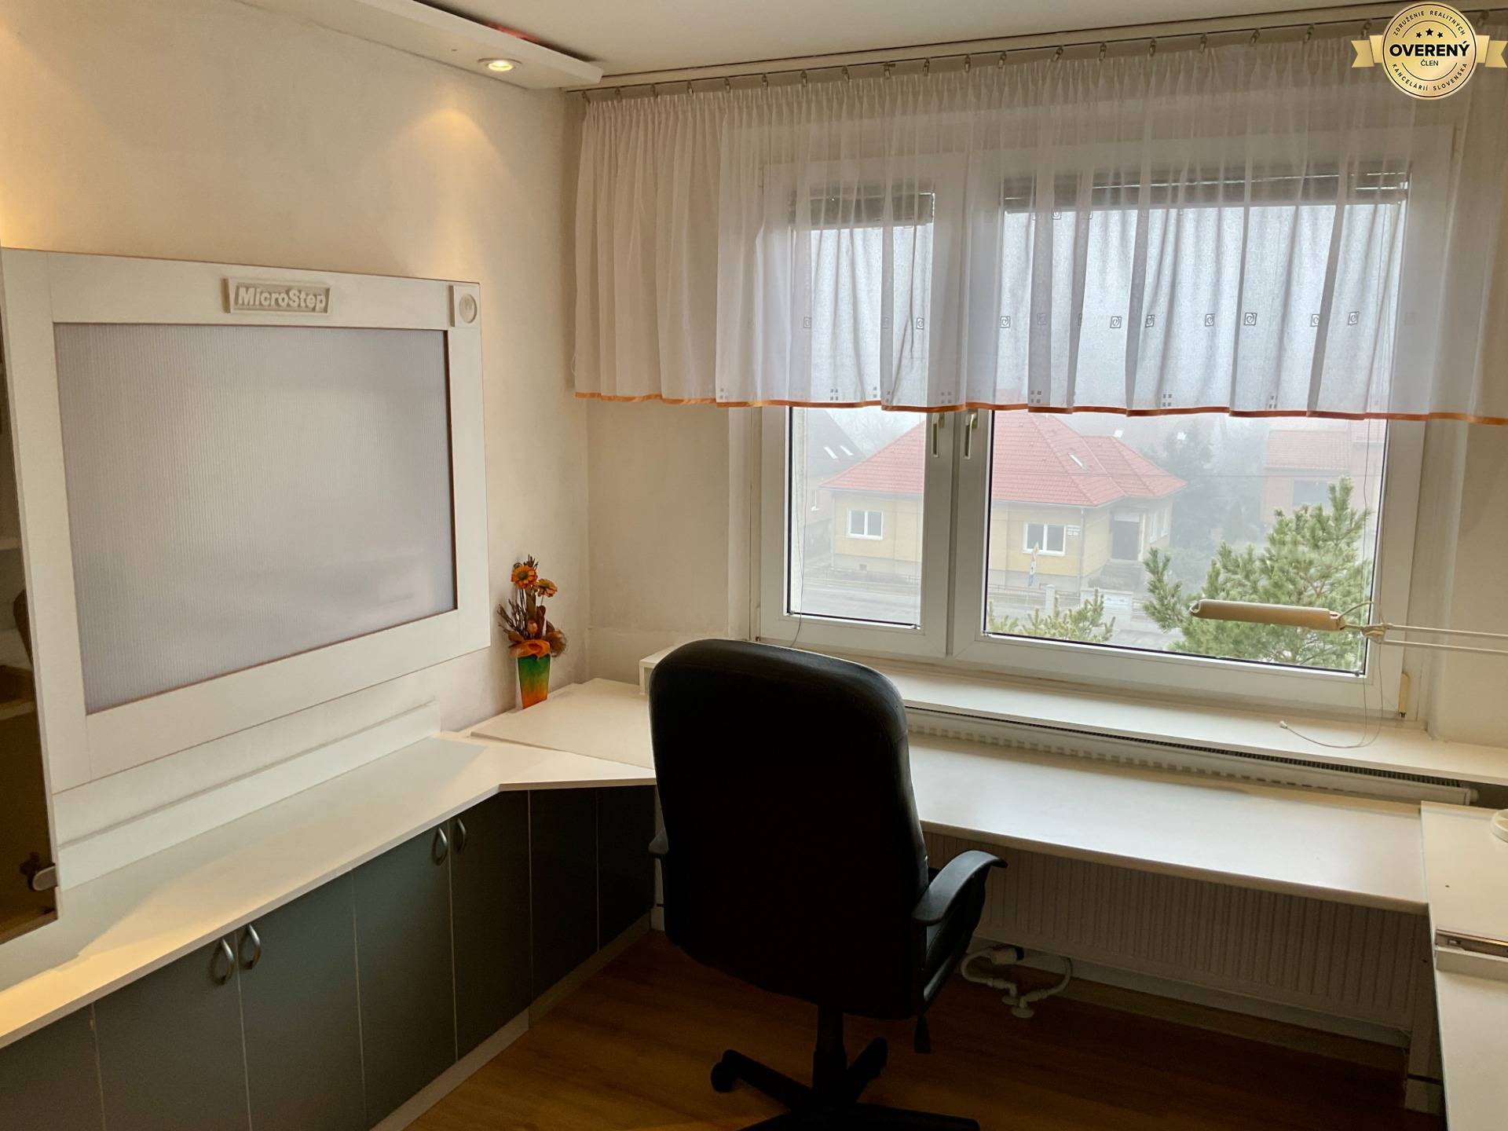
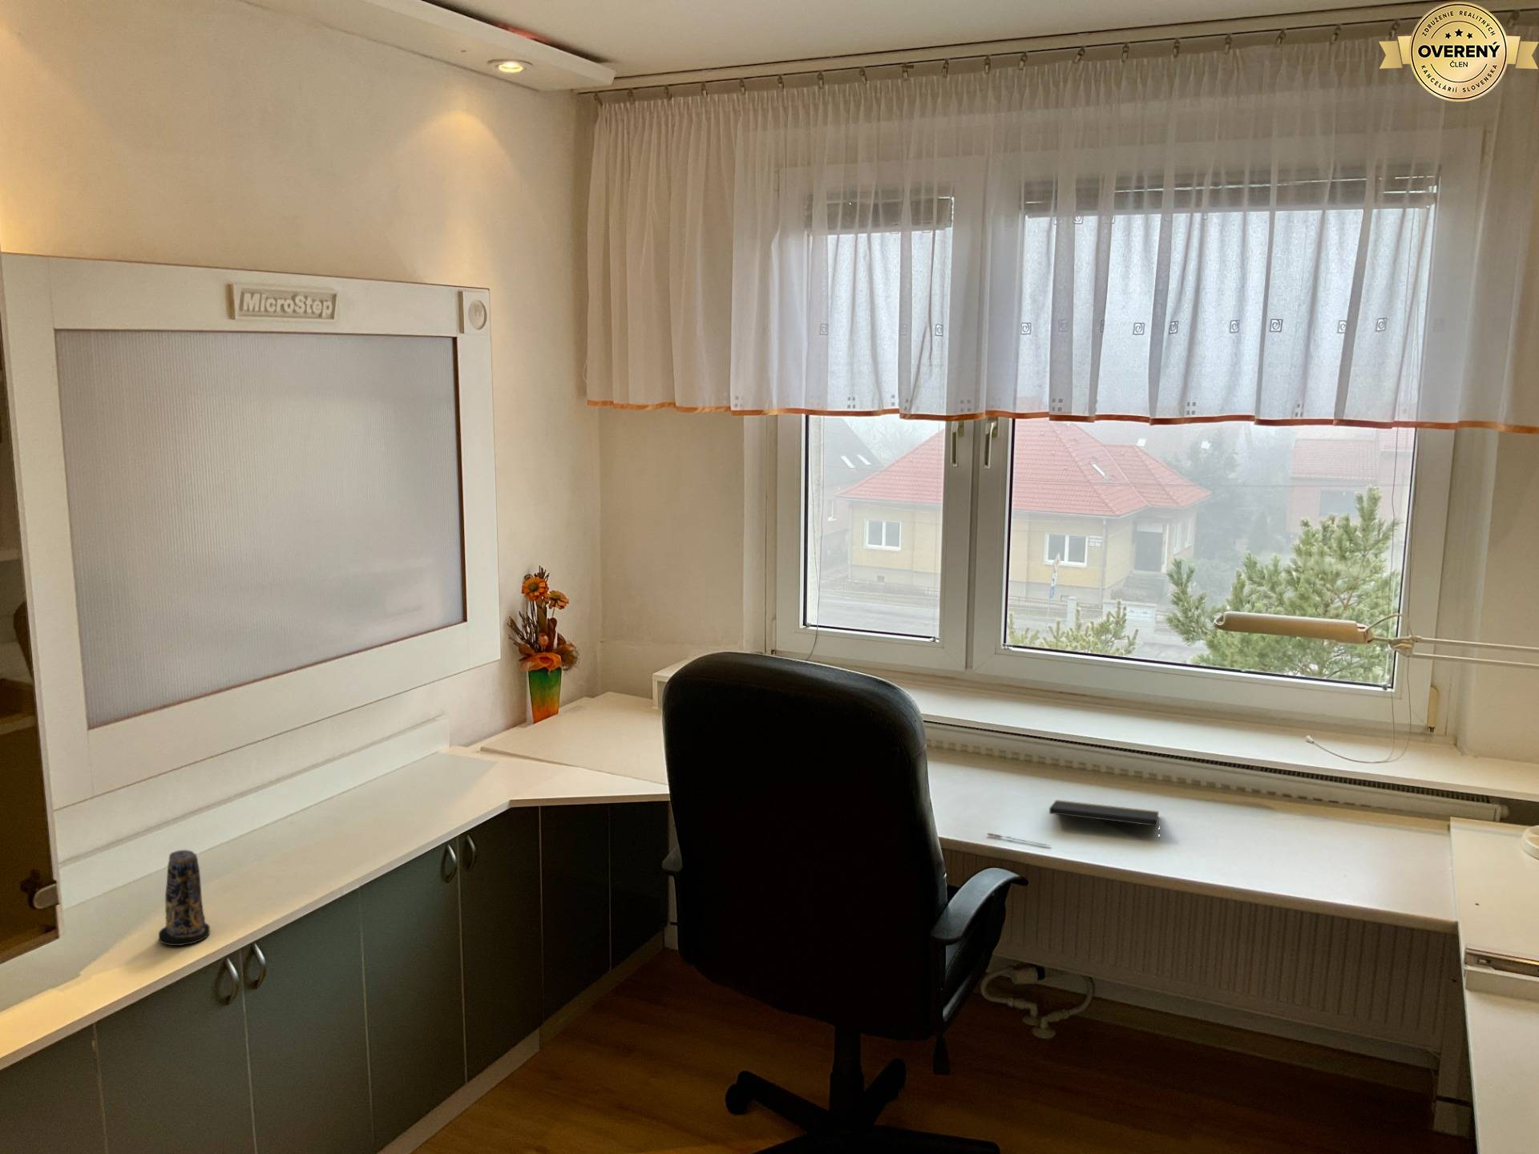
+ candle [158,849,211,947]
+ pen [986,833,1051,847]
+ notepad [1048,799,1161,840]
